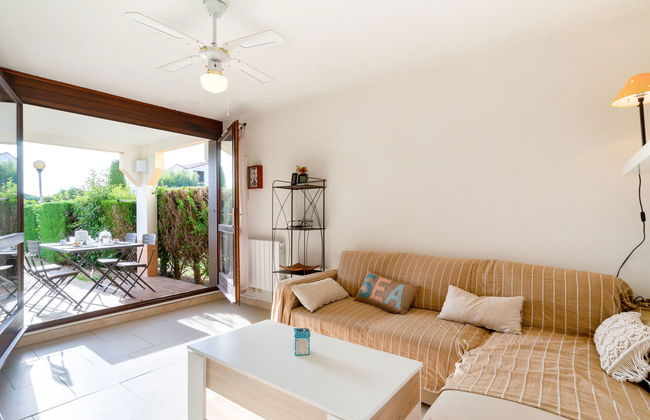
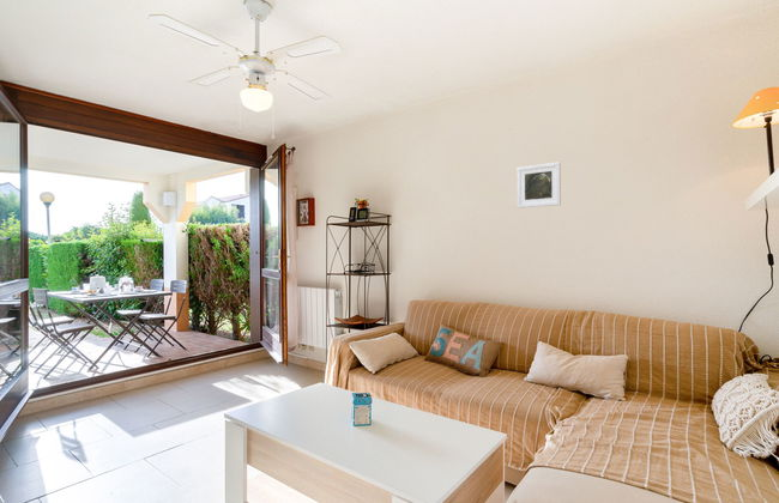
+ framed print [517,160,562,210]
